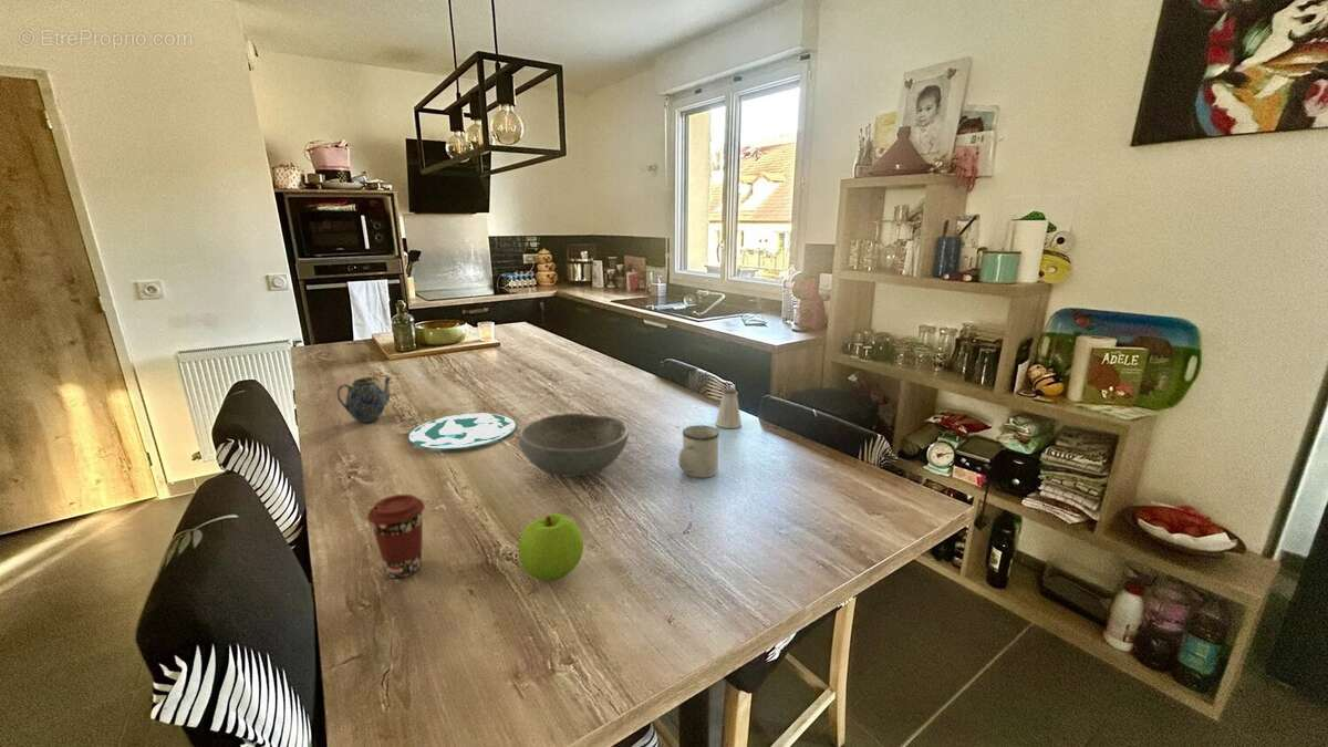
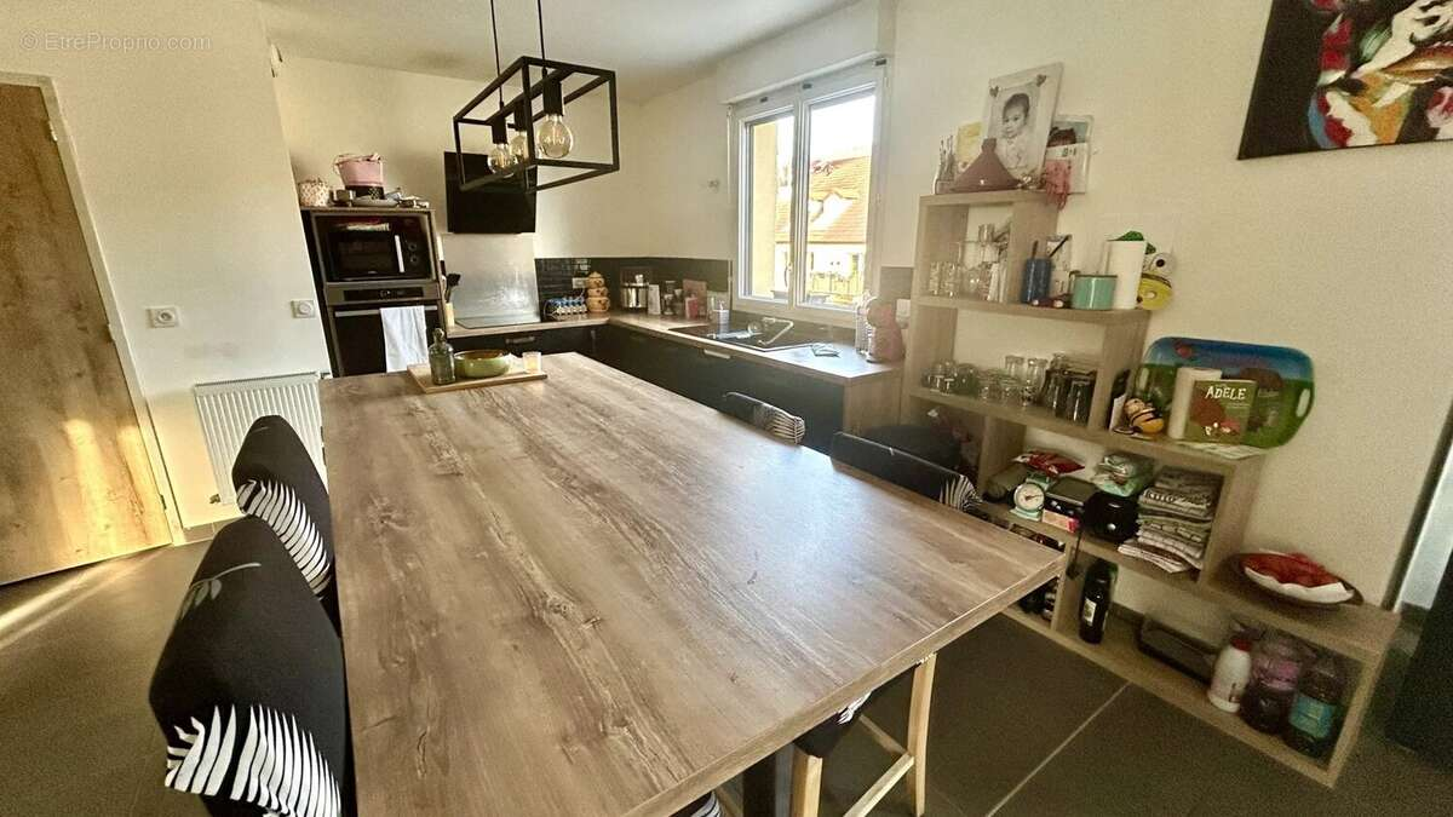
- apple [518,512,584,582]
- saltshaker [715,387,743,429]
- teapot [336,376,393,424]
- plate [407,412,518,450]
- mug [677,424,720,479]
- bowl [517,413,630,478]
- coffee cup [366,494,426,579]
